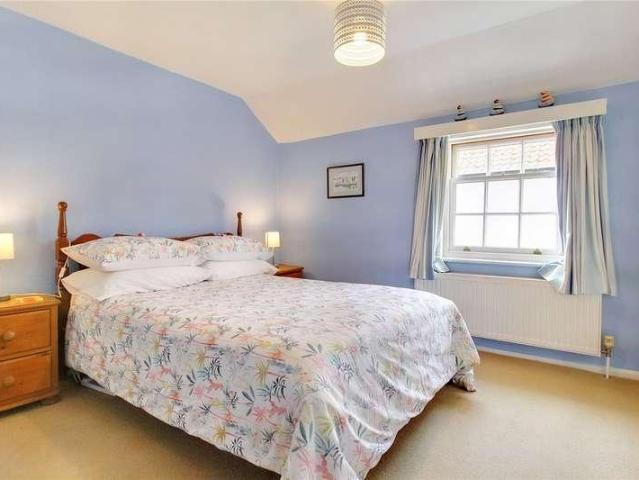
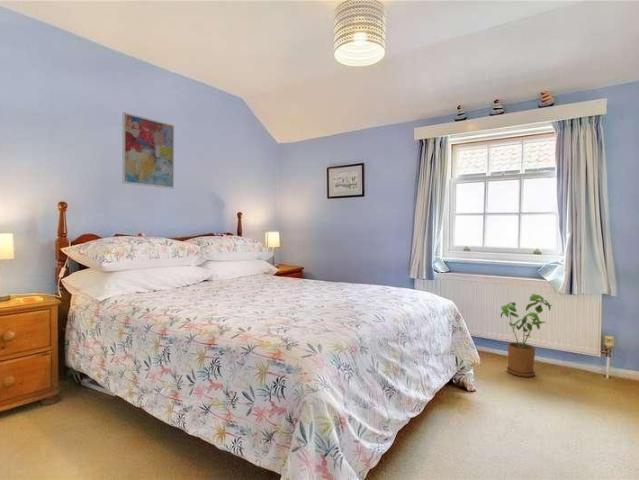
+ house plant [500,293,553,378]
+ wall art [121,111,175,190]
